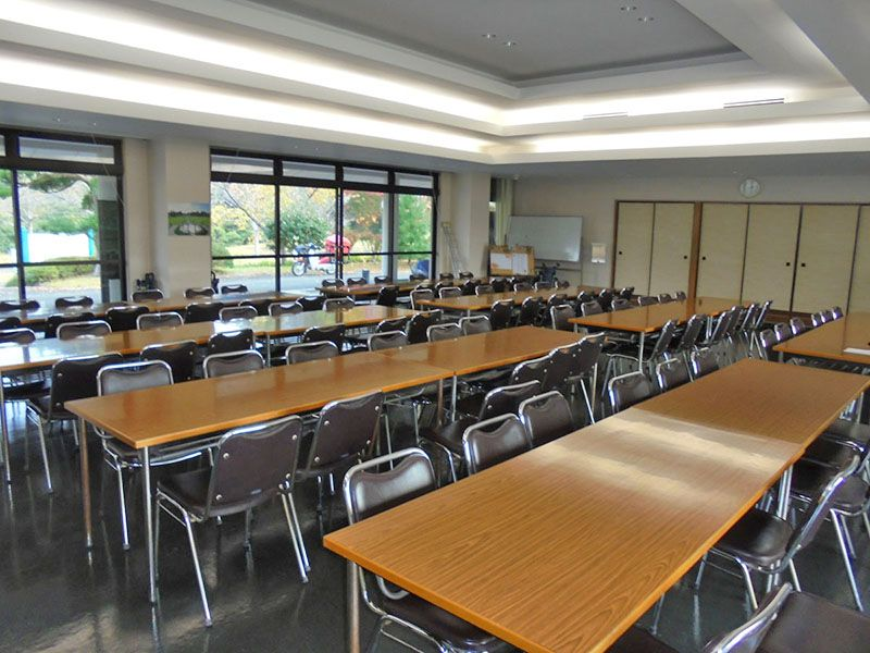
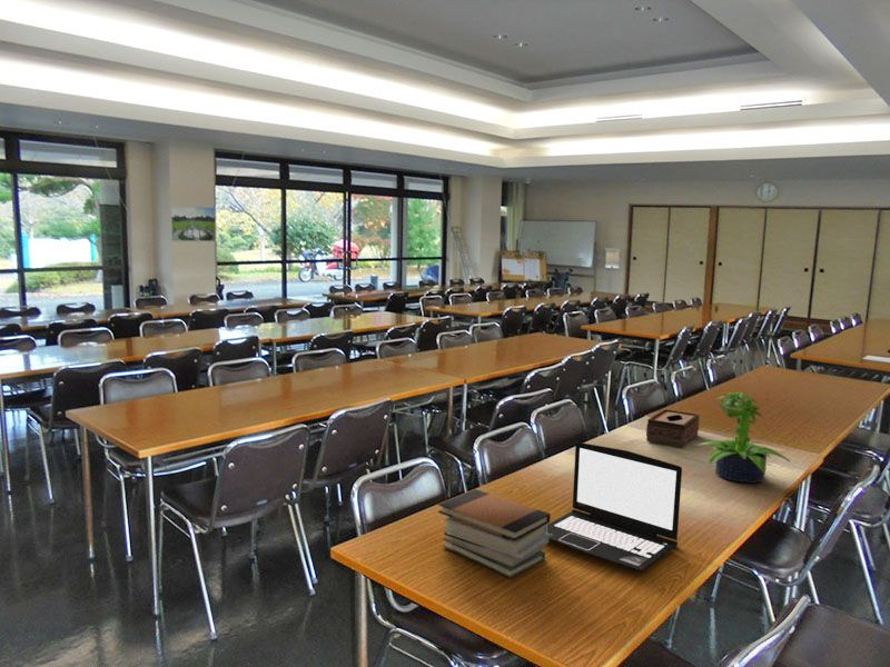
+ potted plant [694,390,792,485]
+ laptop [546,441,683,573]
+ tissue box [645,408,701,449]
+ book stack [437,488,552,579]
